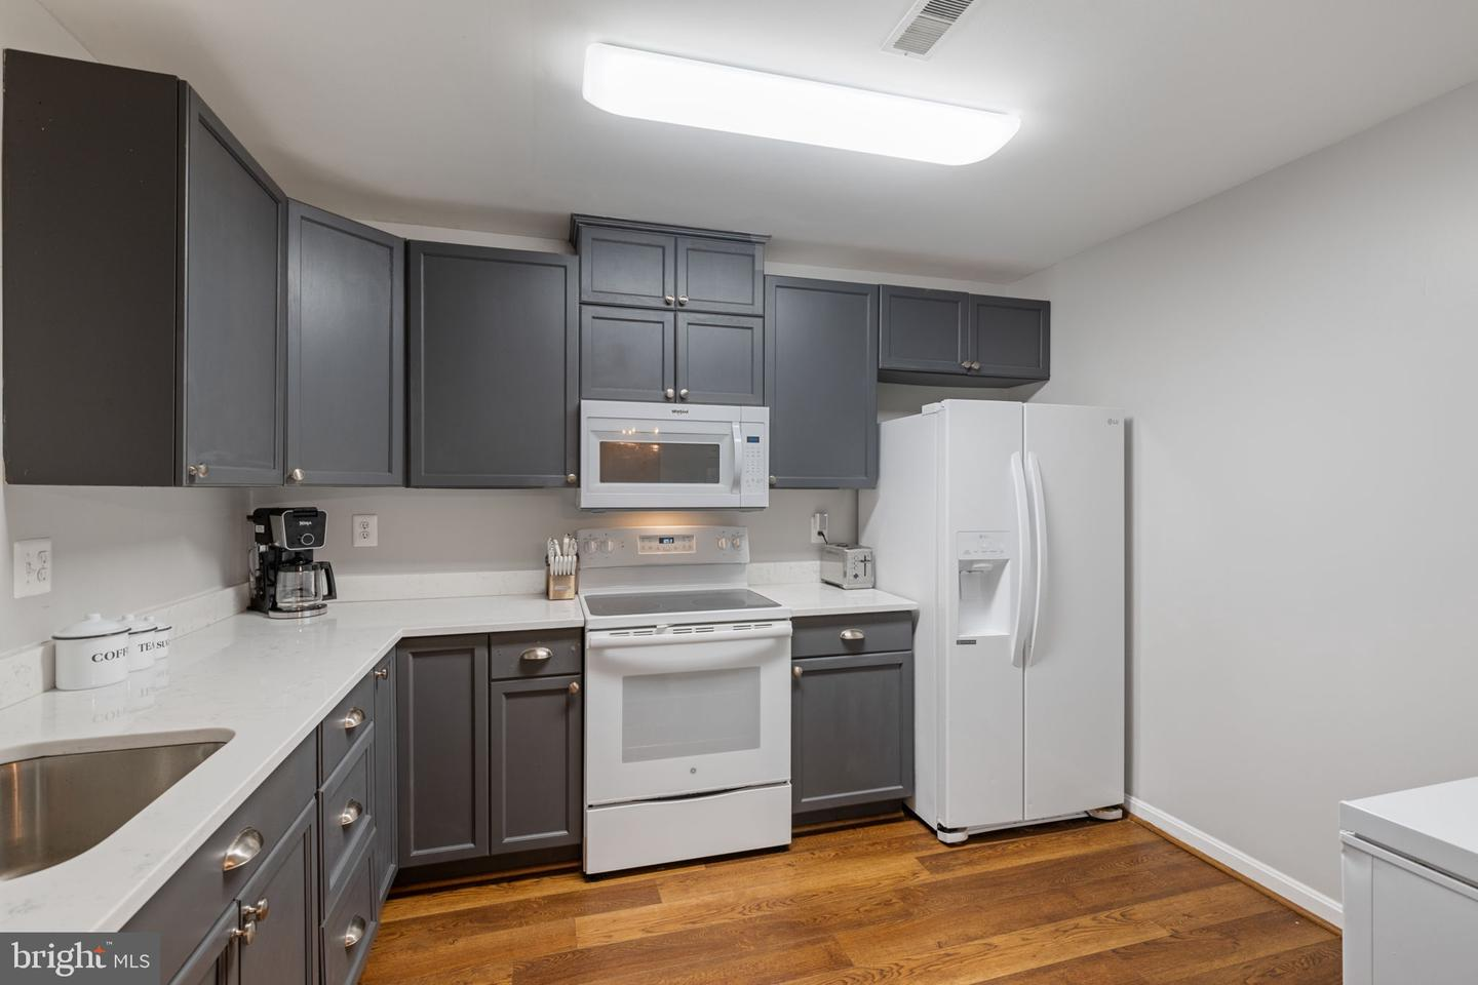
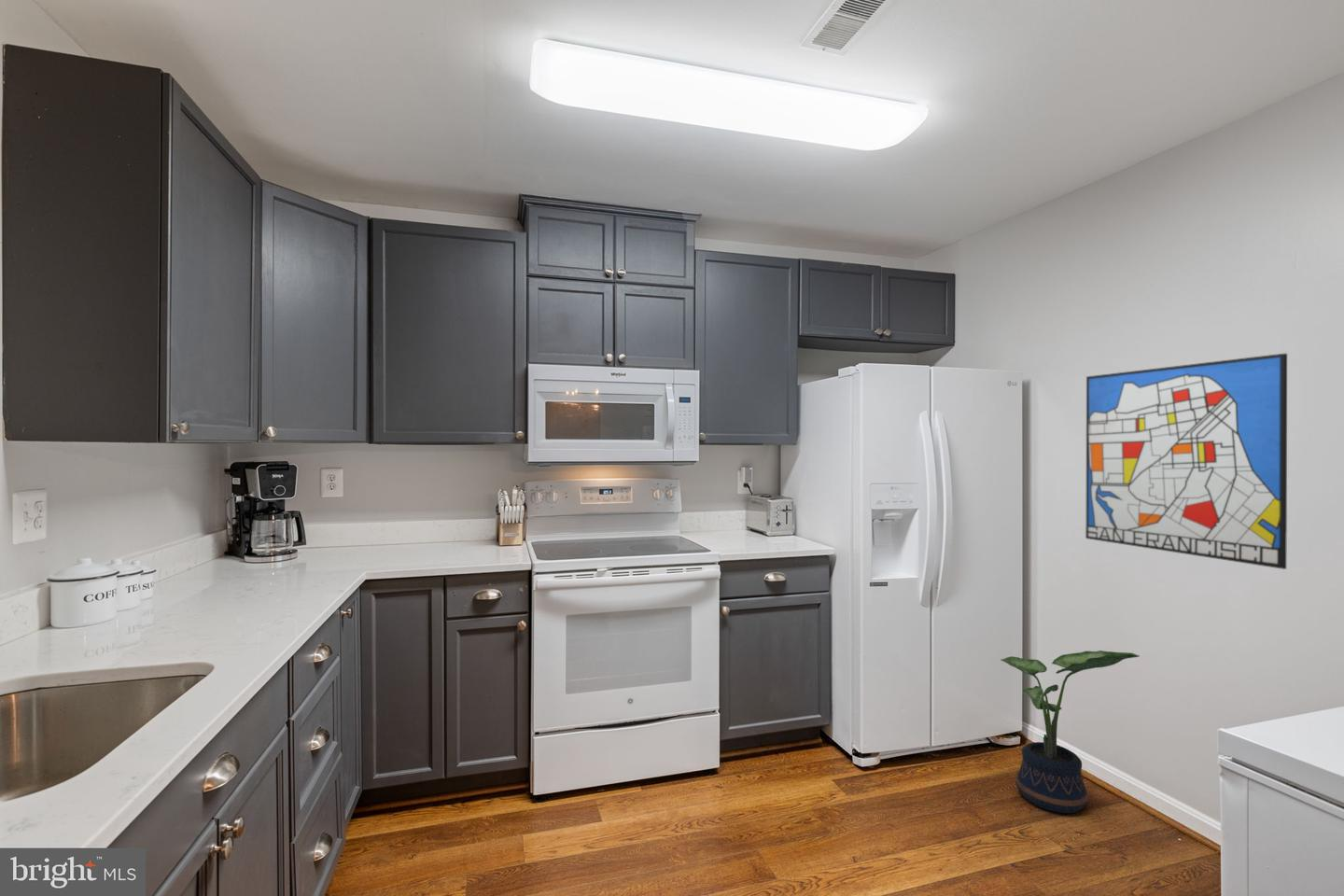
+ potted plant [1000,650,1141,814]
+ wall art [1085,353,1288,570]
